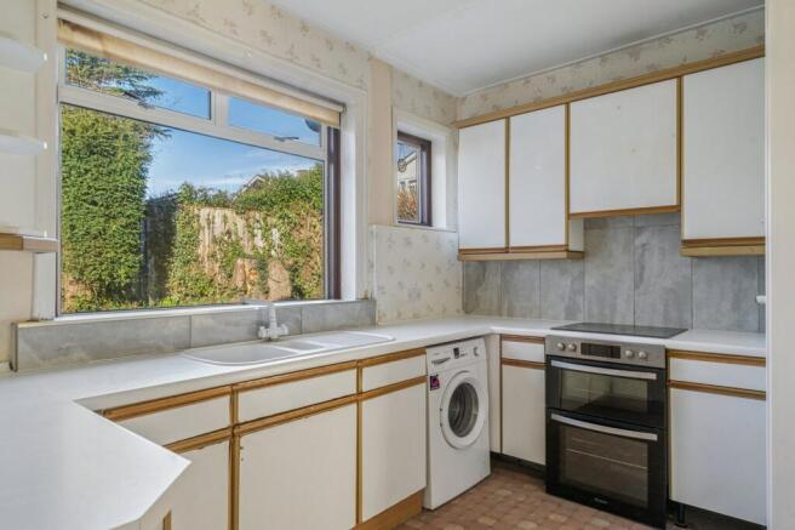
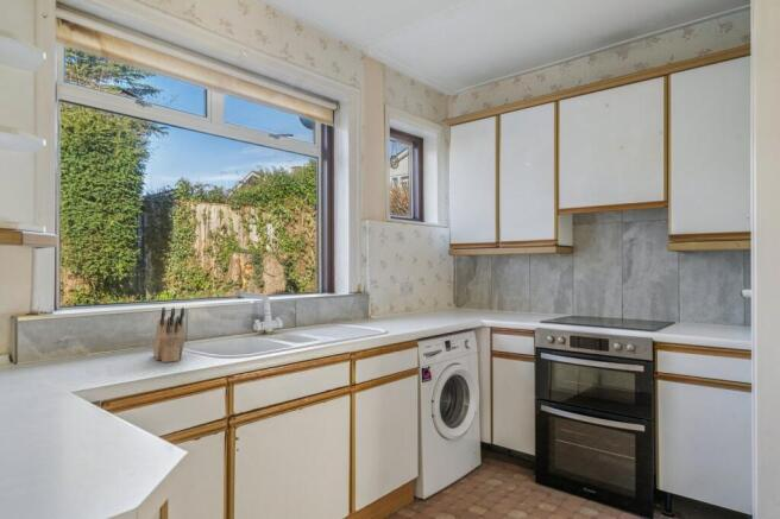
+ knife block [152,306,187,363]
